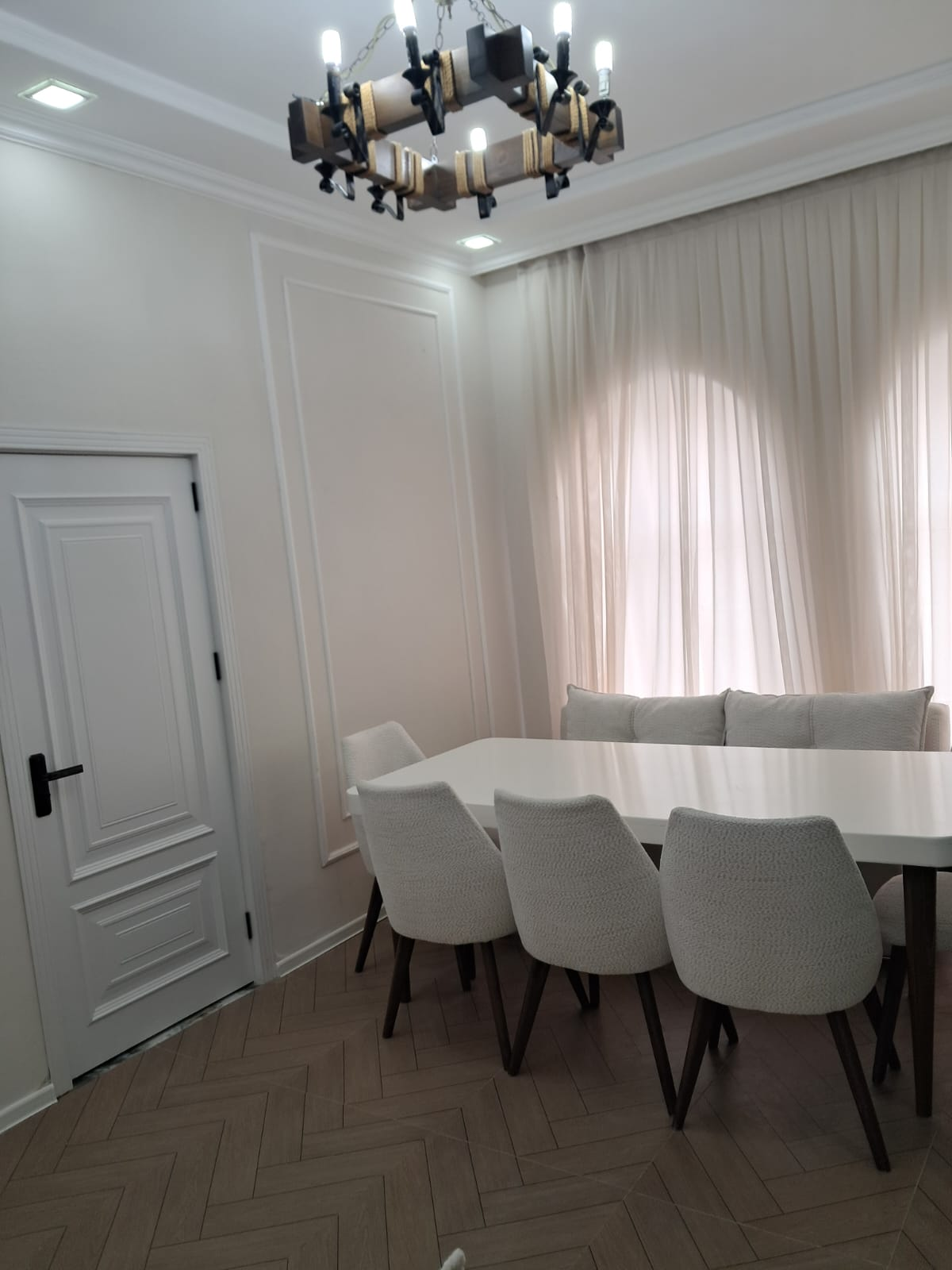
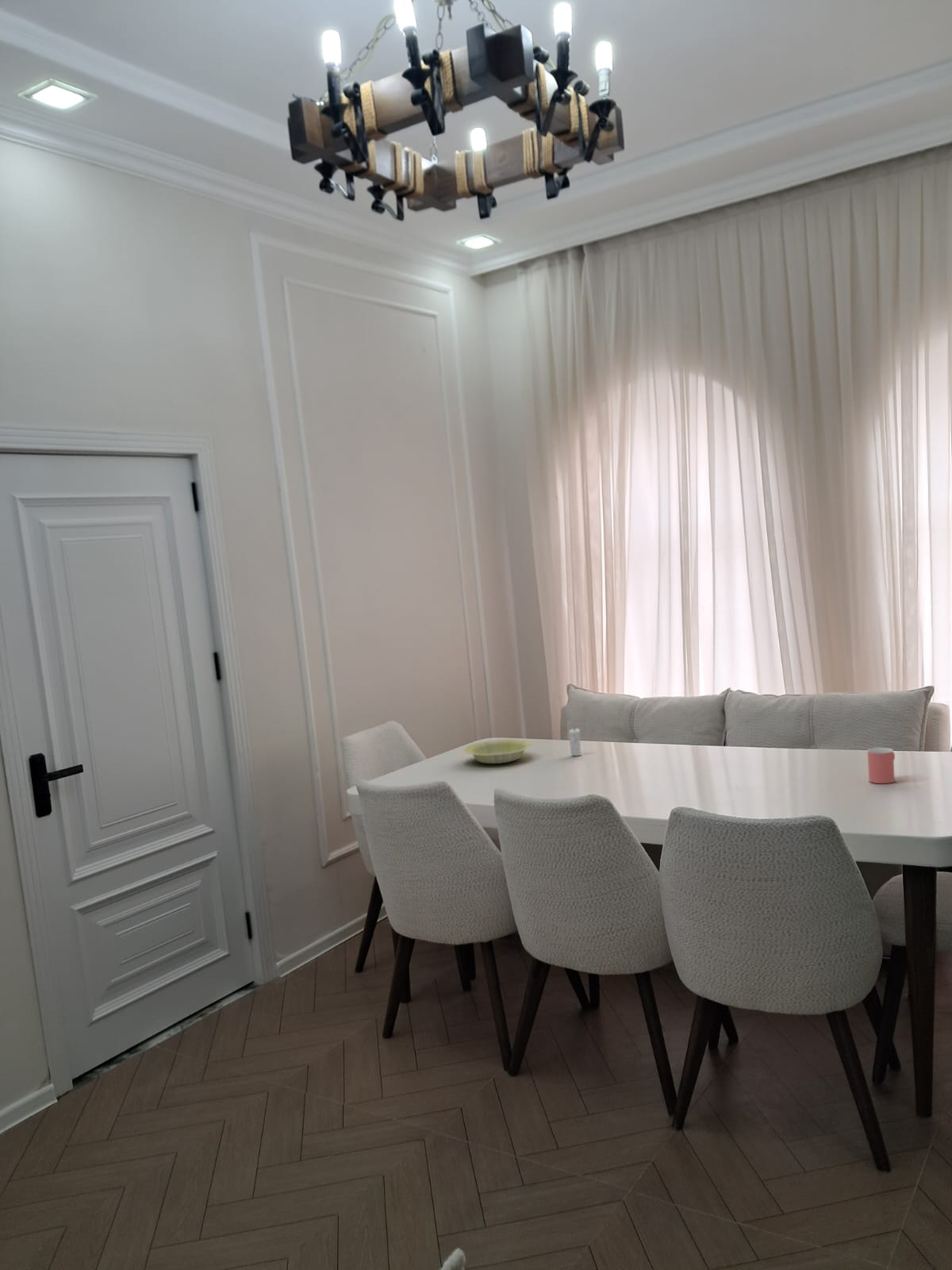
+ cup [866,747,896,784]
+ candle [568,723,582,756]
+ bowl [463,739,533,764]
